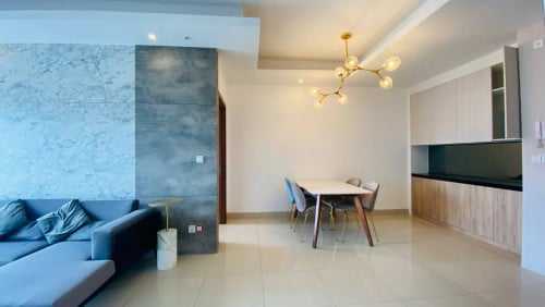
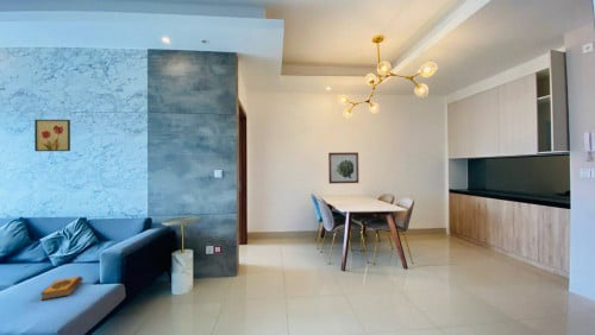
+ wall art [327,151,359,185]
+ wall art [33,119,71,152]
+ hardback book [39,276,84,302]
